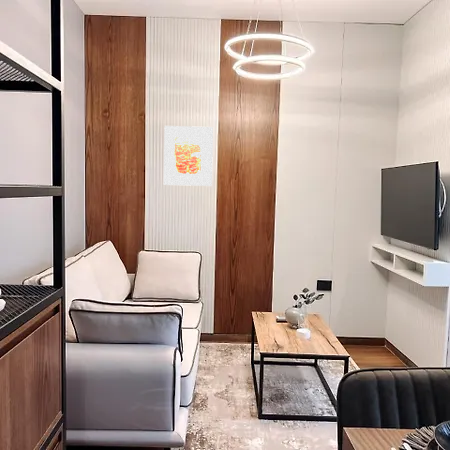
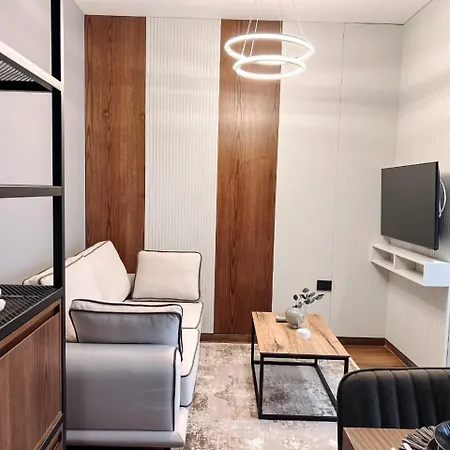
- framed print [163,125,214,187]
